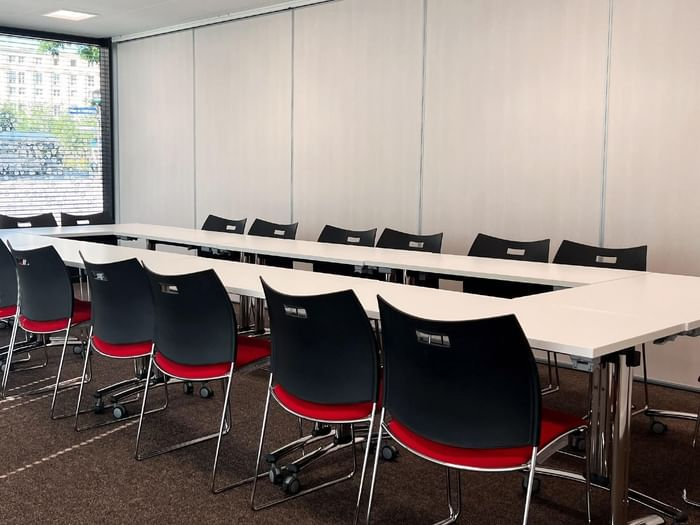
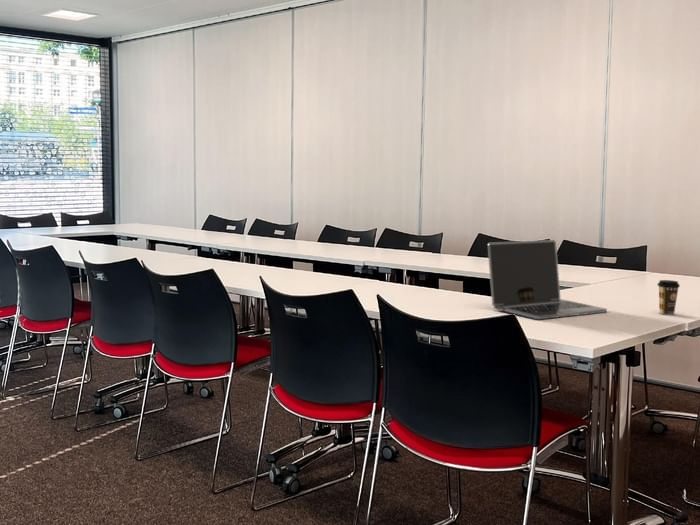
+ laptop [487,239,608,320]
+ coffee cup [657,279,681,316]
